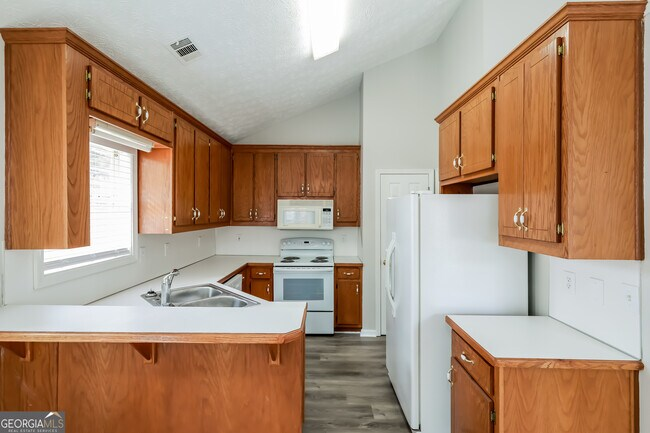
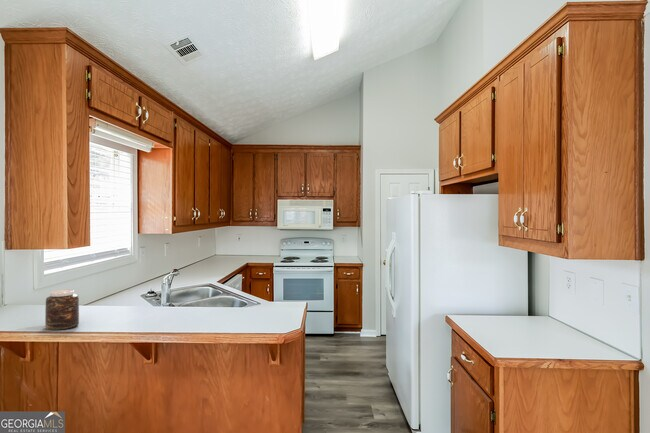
+ jar [44,289,80,331]
